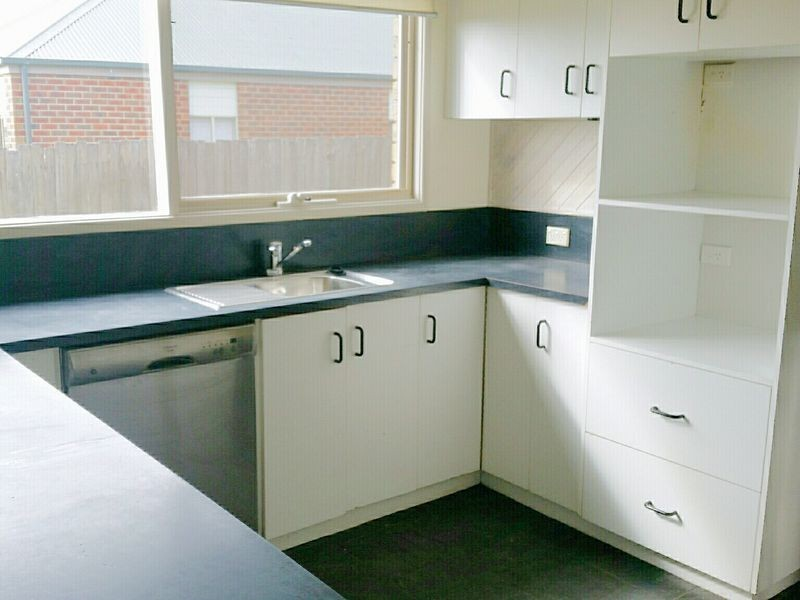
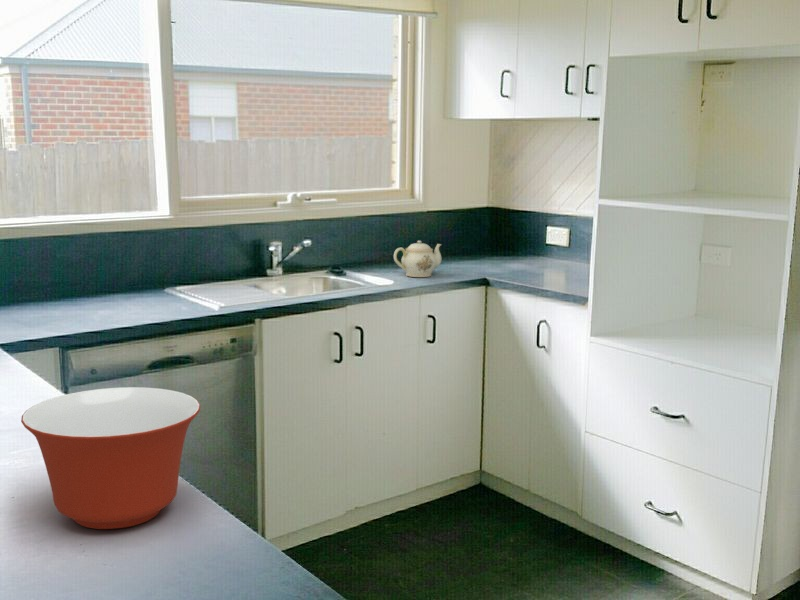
+ mixing bowl [20,386,201,530]
+ teapot [393,240,443,278]
